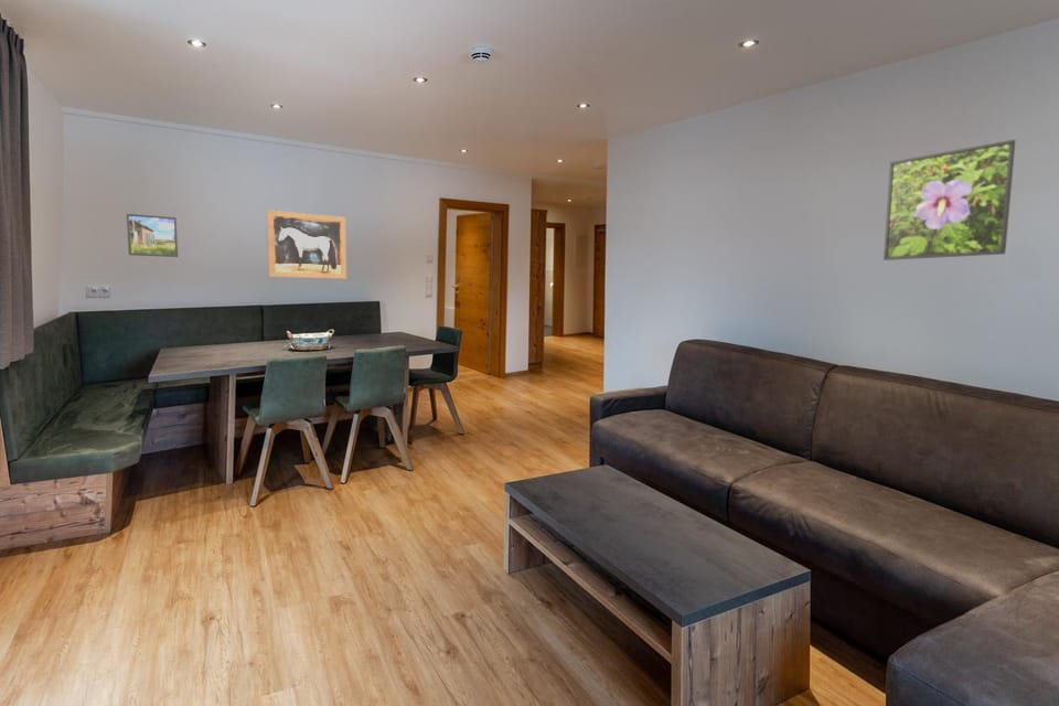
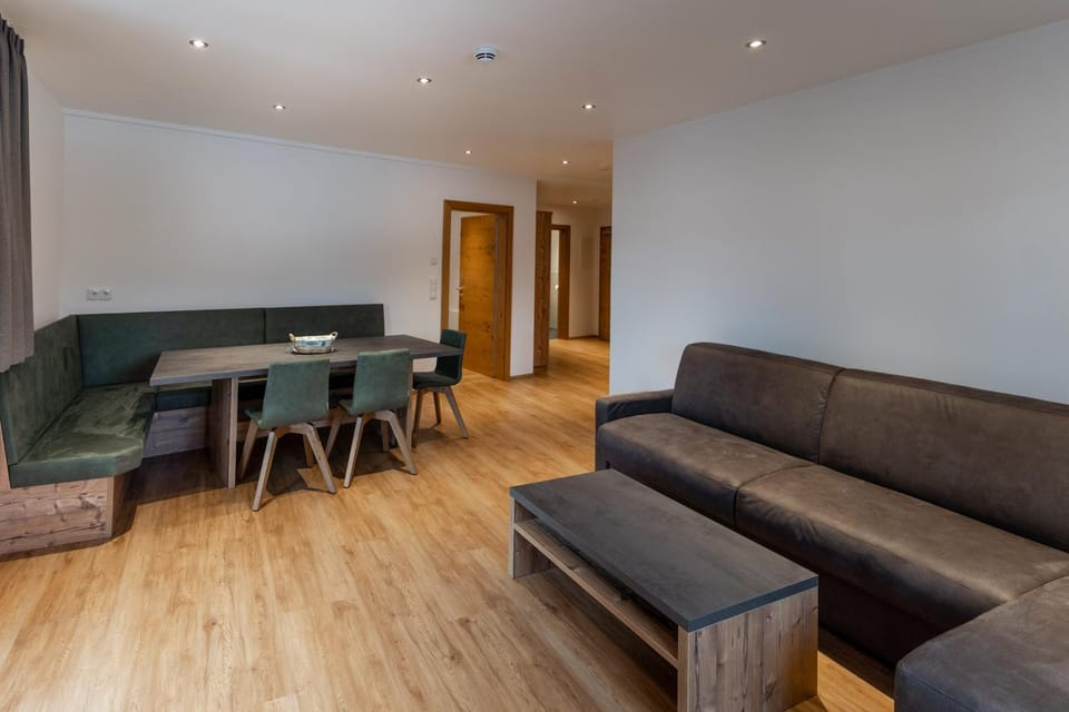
- wall art [266,210,347,280]
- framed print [882,139,1016,261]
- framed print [126,213,179,258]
